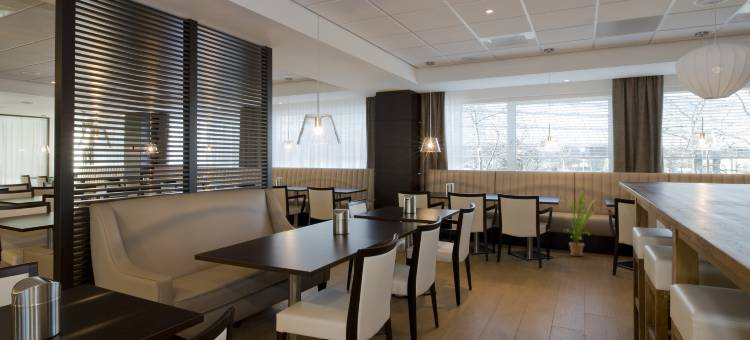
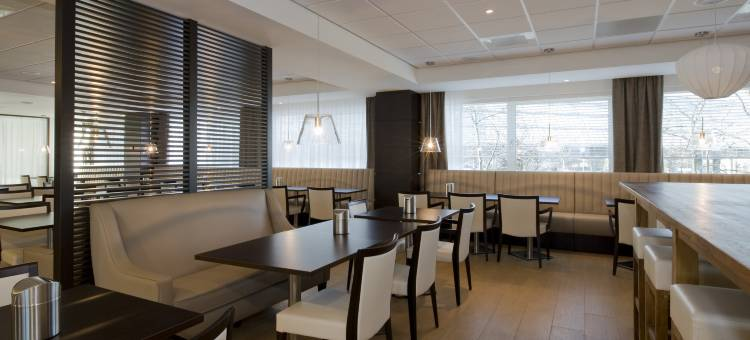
- house plant [558,190,596,257]
